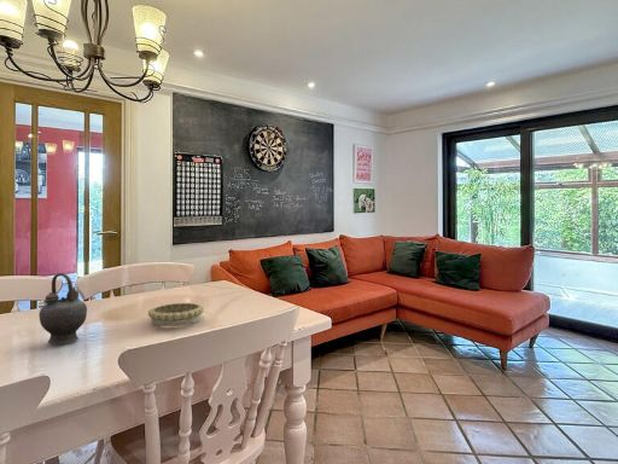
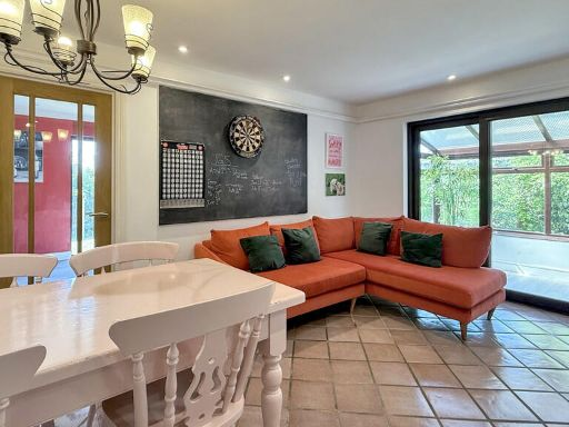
- teapot [37,272,88,344]
- decorative bowl [147,302,205,327]
